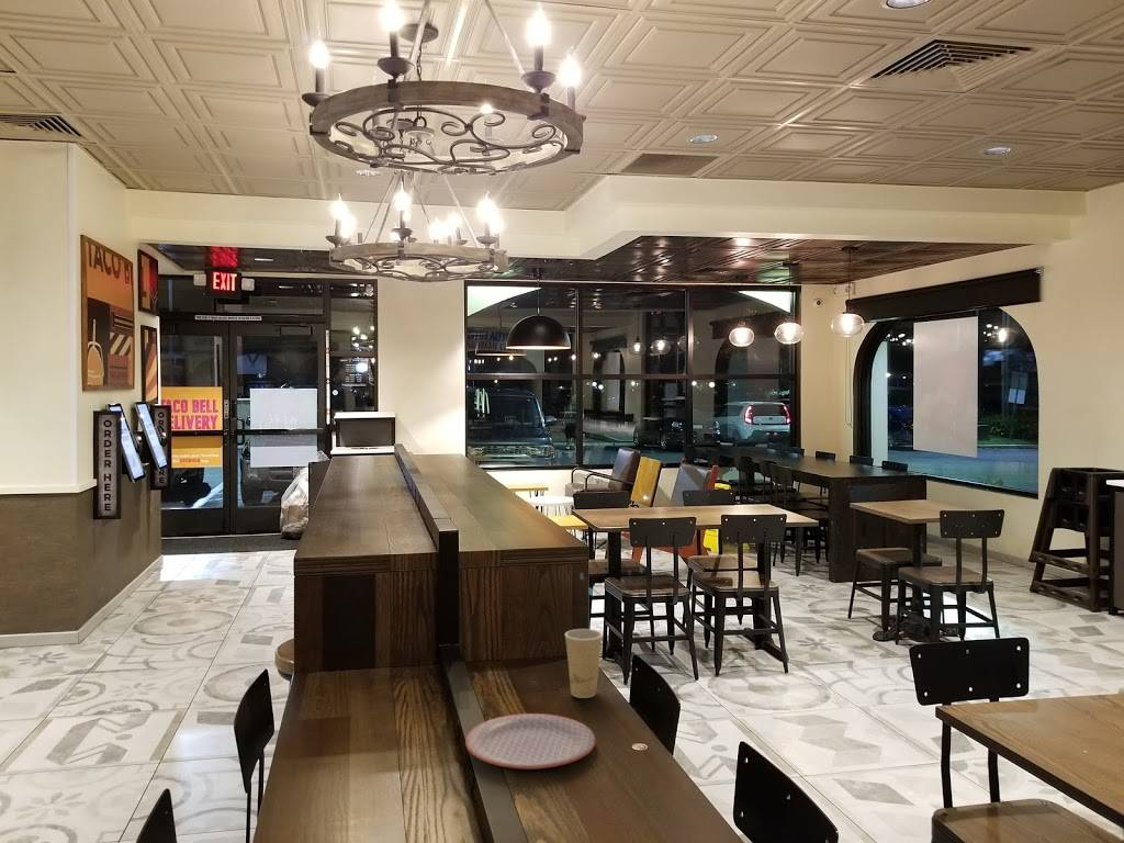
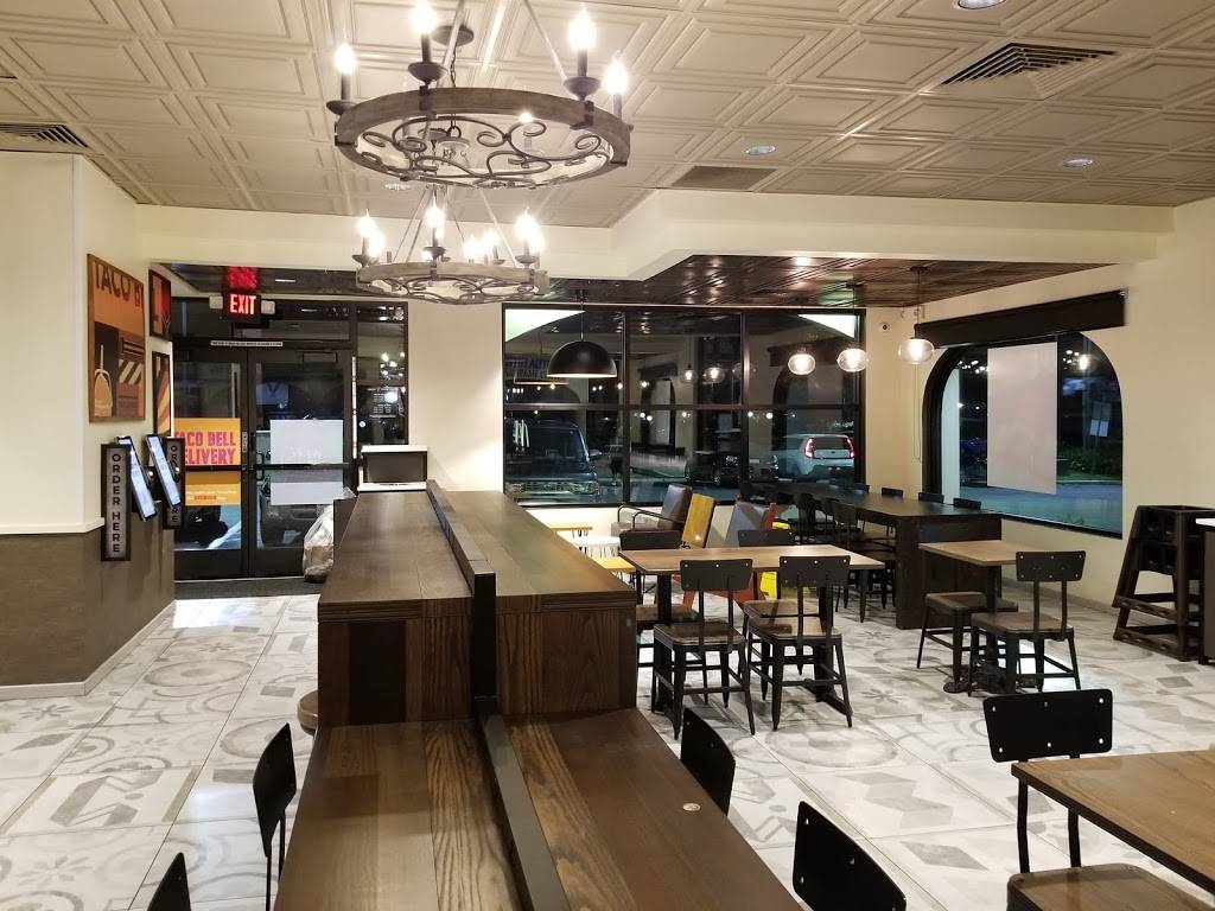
- paper cup [564,628,604,699]
- plate [464,712,597,771]
